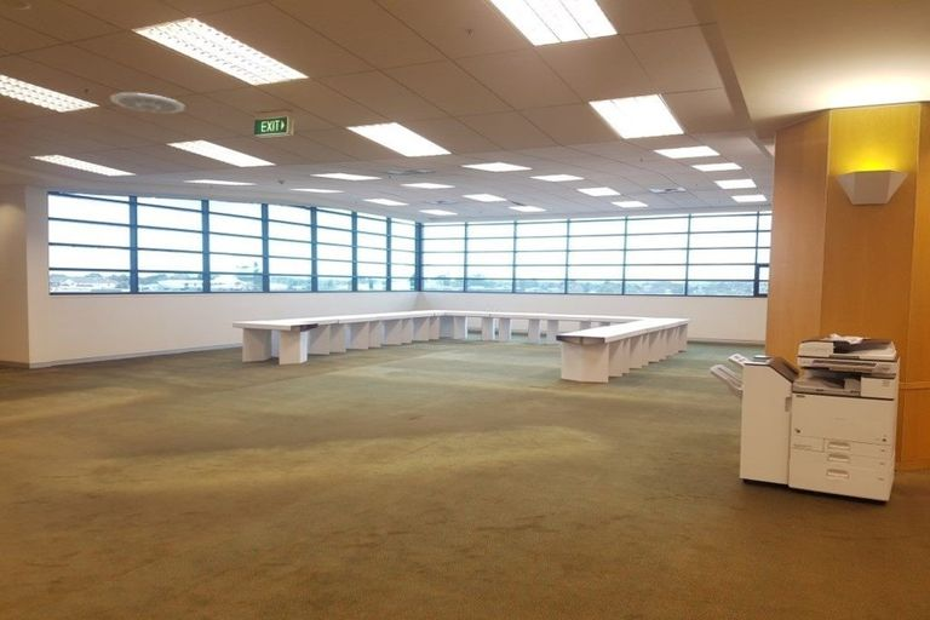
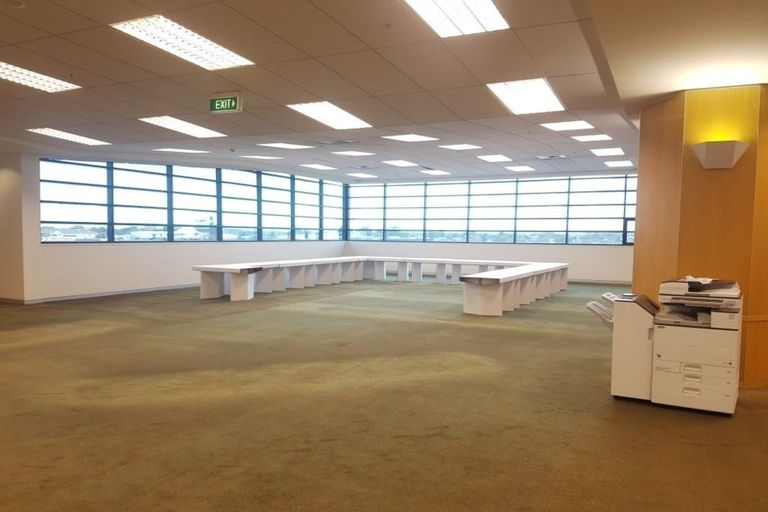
- ceiling vent [109,92,185,114]
